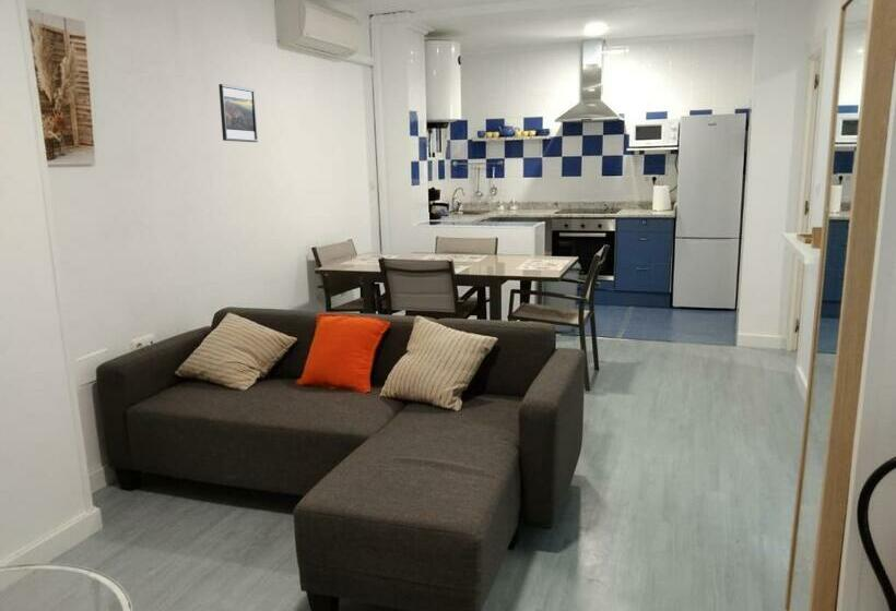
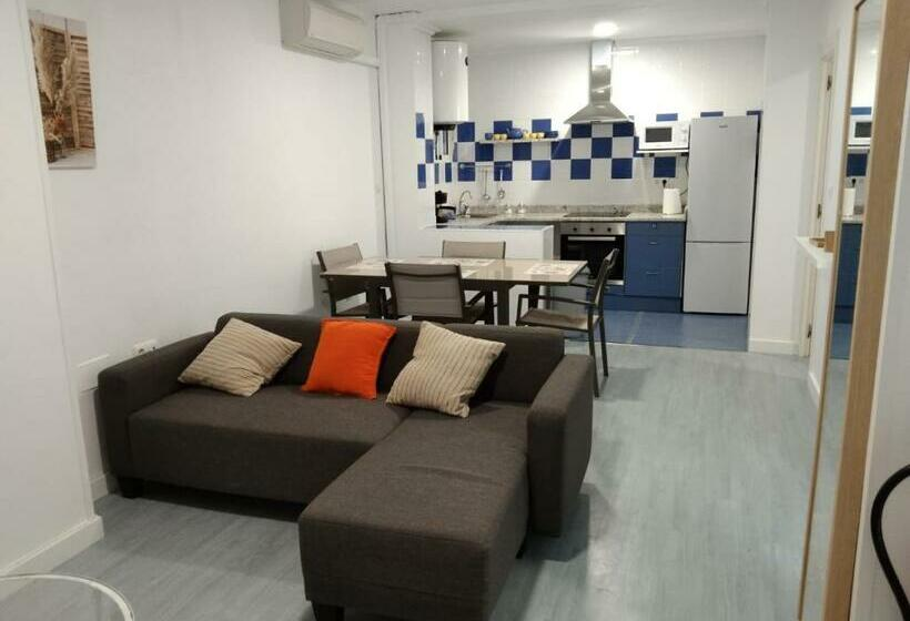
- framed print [217,83,259,143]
